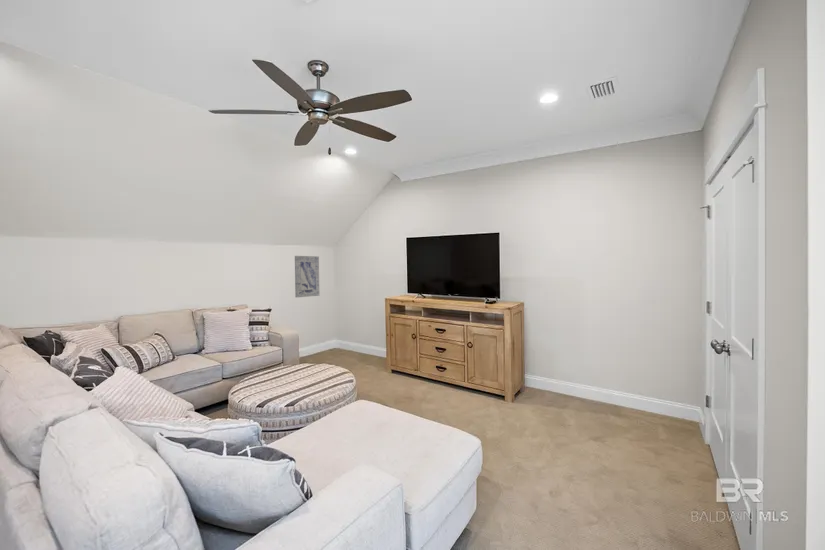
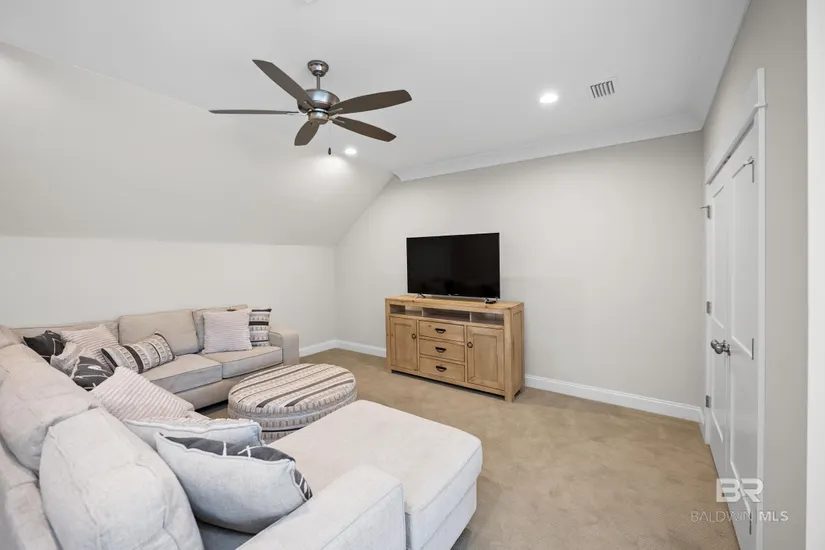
- wall art [294,255,320,298]
